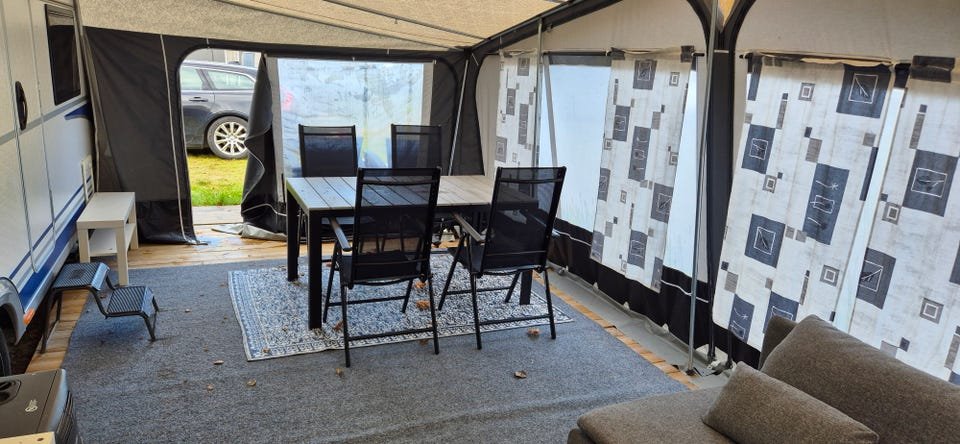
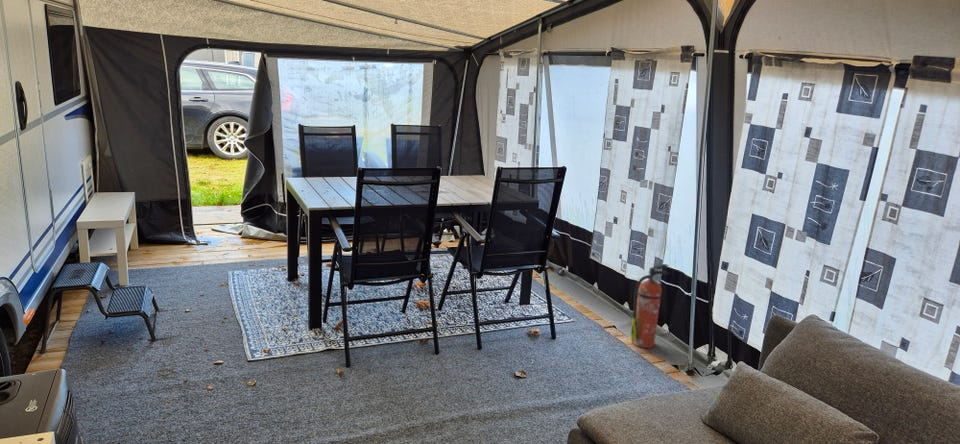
+ fire extinguisher [630,263,671,349]
